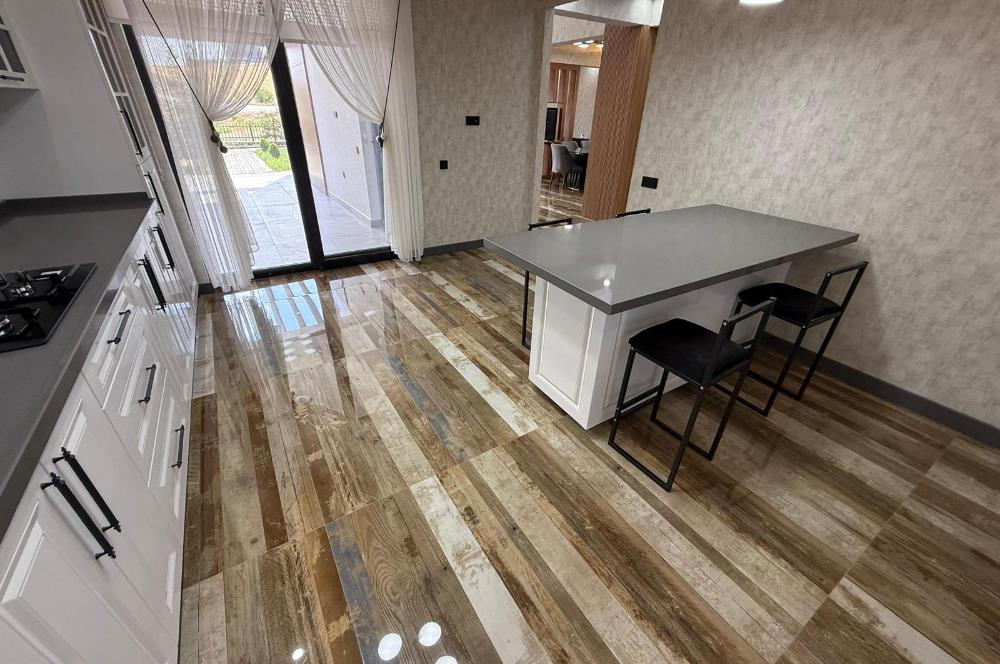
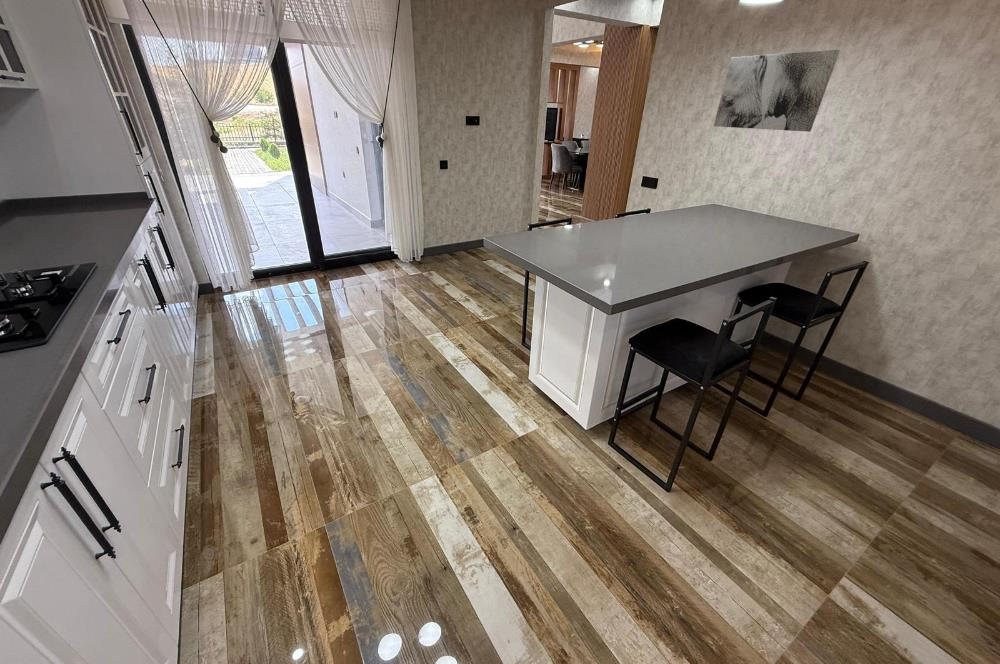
+ wall art [713,49,841,133]
